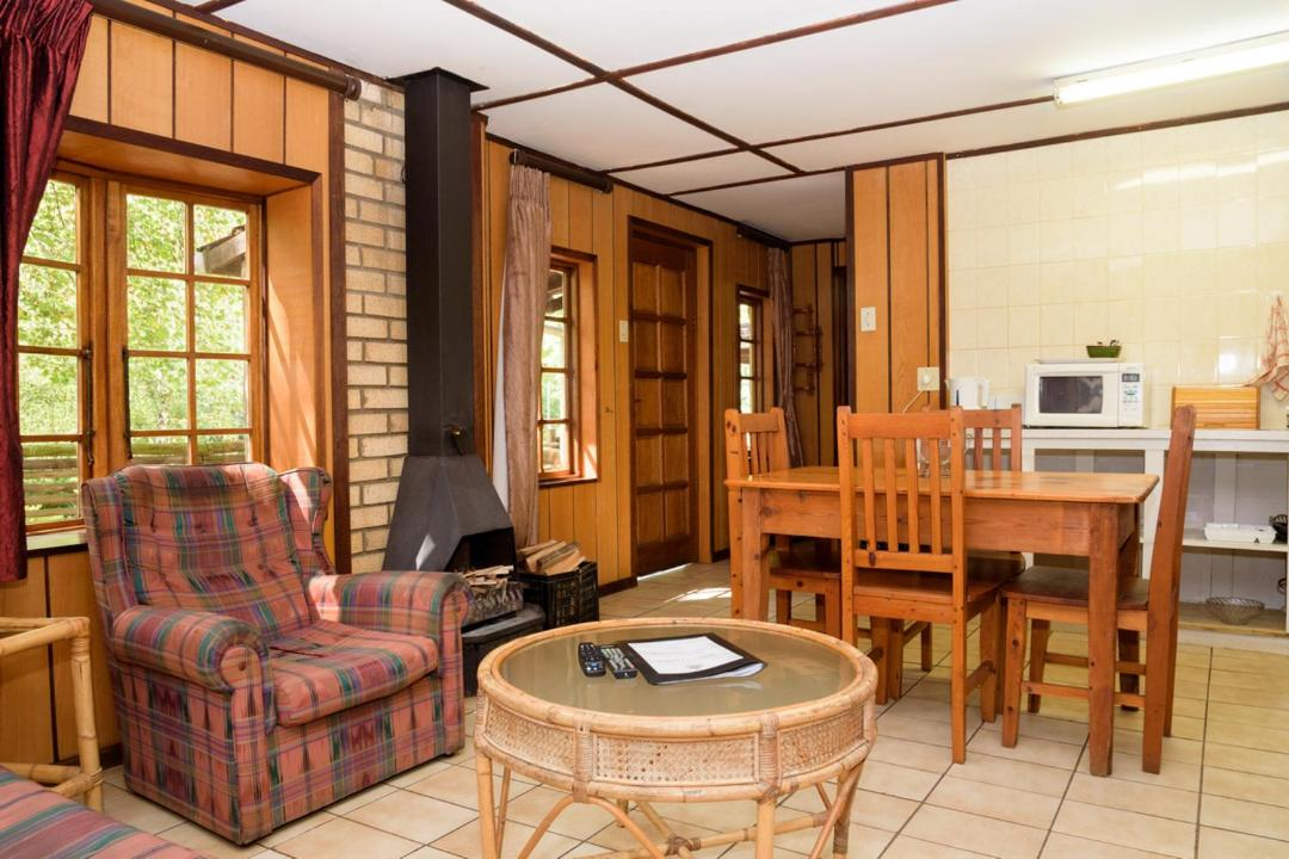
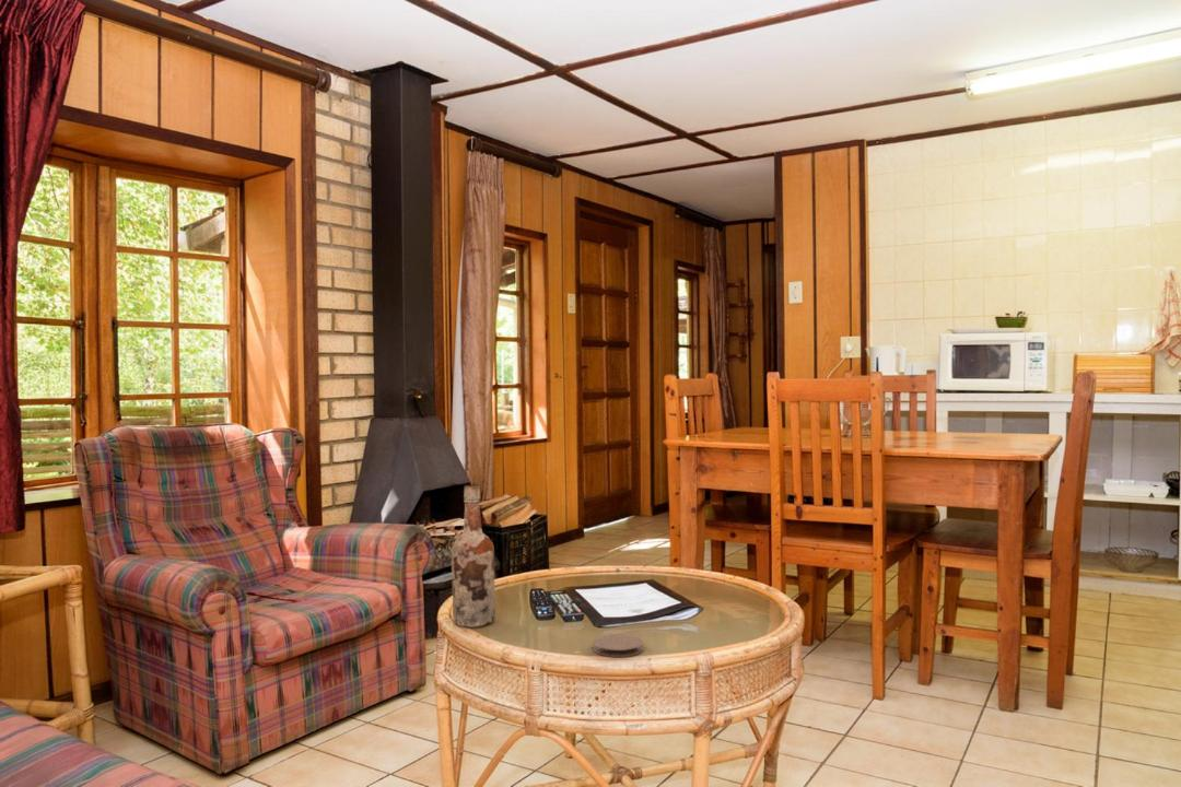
+ wine bottle [451,483,496,629]
+ coaster [593,633,644,658]
